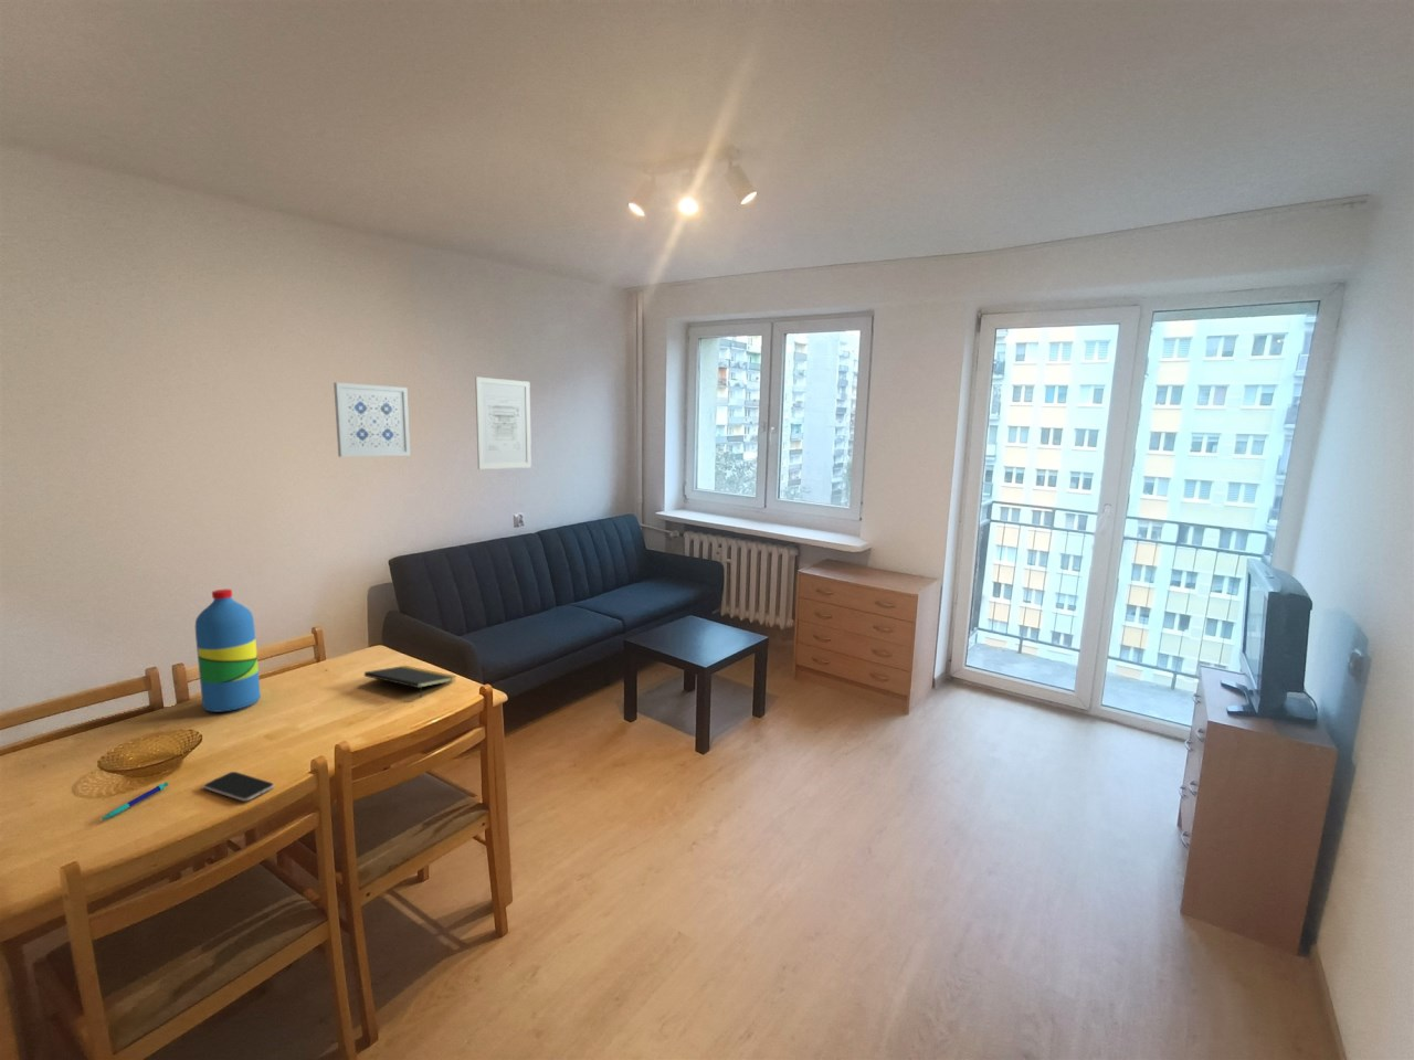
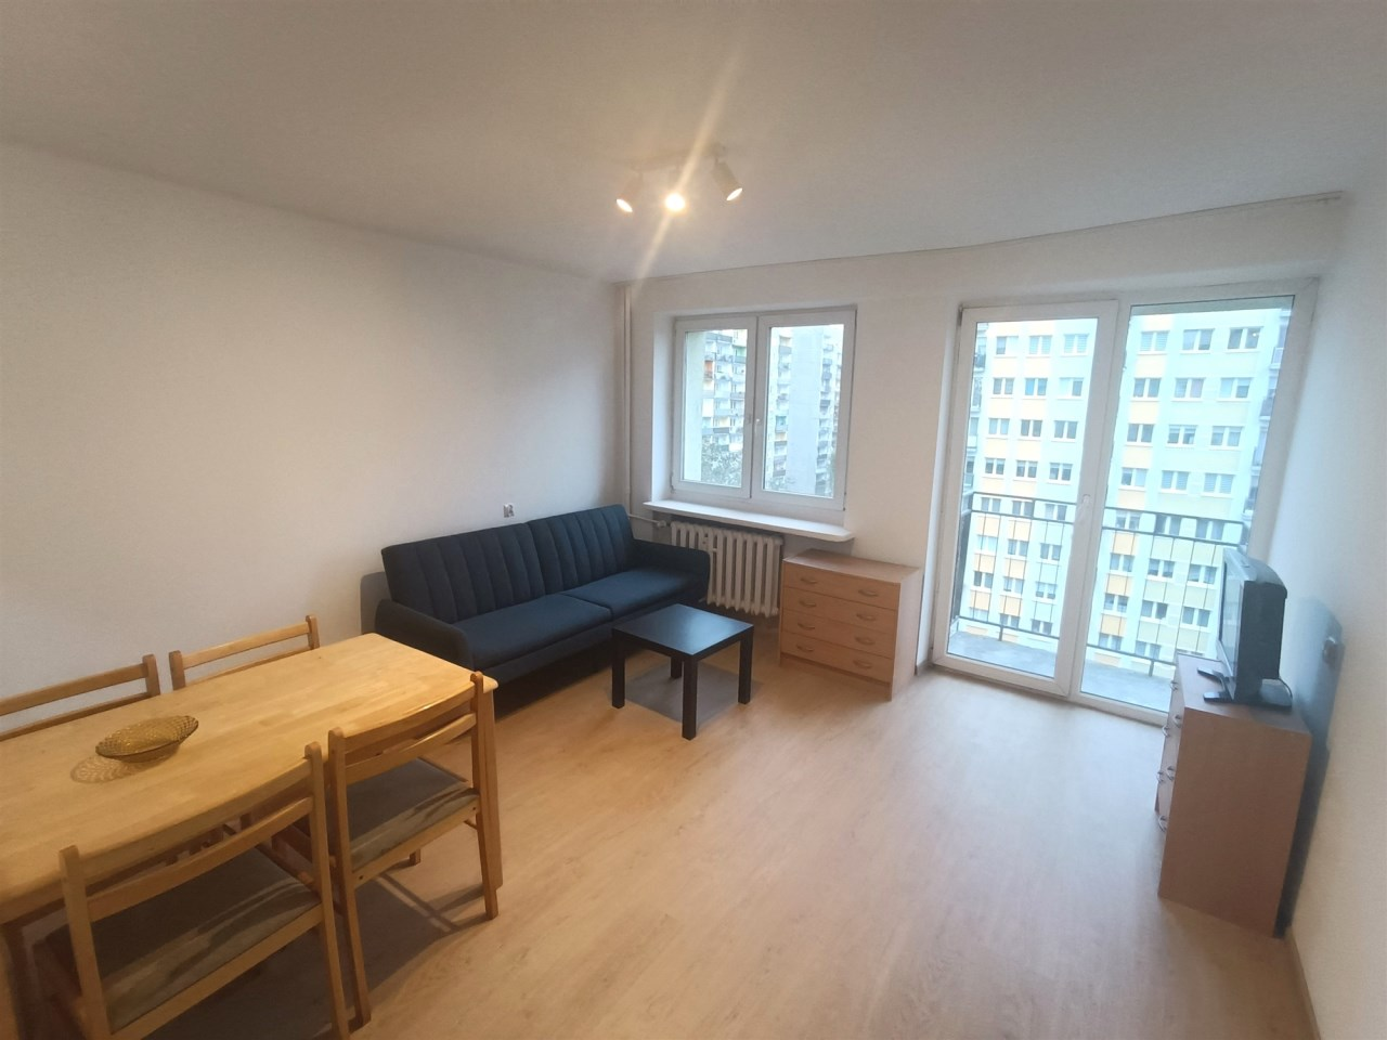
- pen [99,782,169,822]
- water bottle [195,589,262,714]
- notepad [363,665,458,699]
- smartphone [203,771,275,802]
- wall art [474,375,532,470]
- wall art [333,382,412,459]
